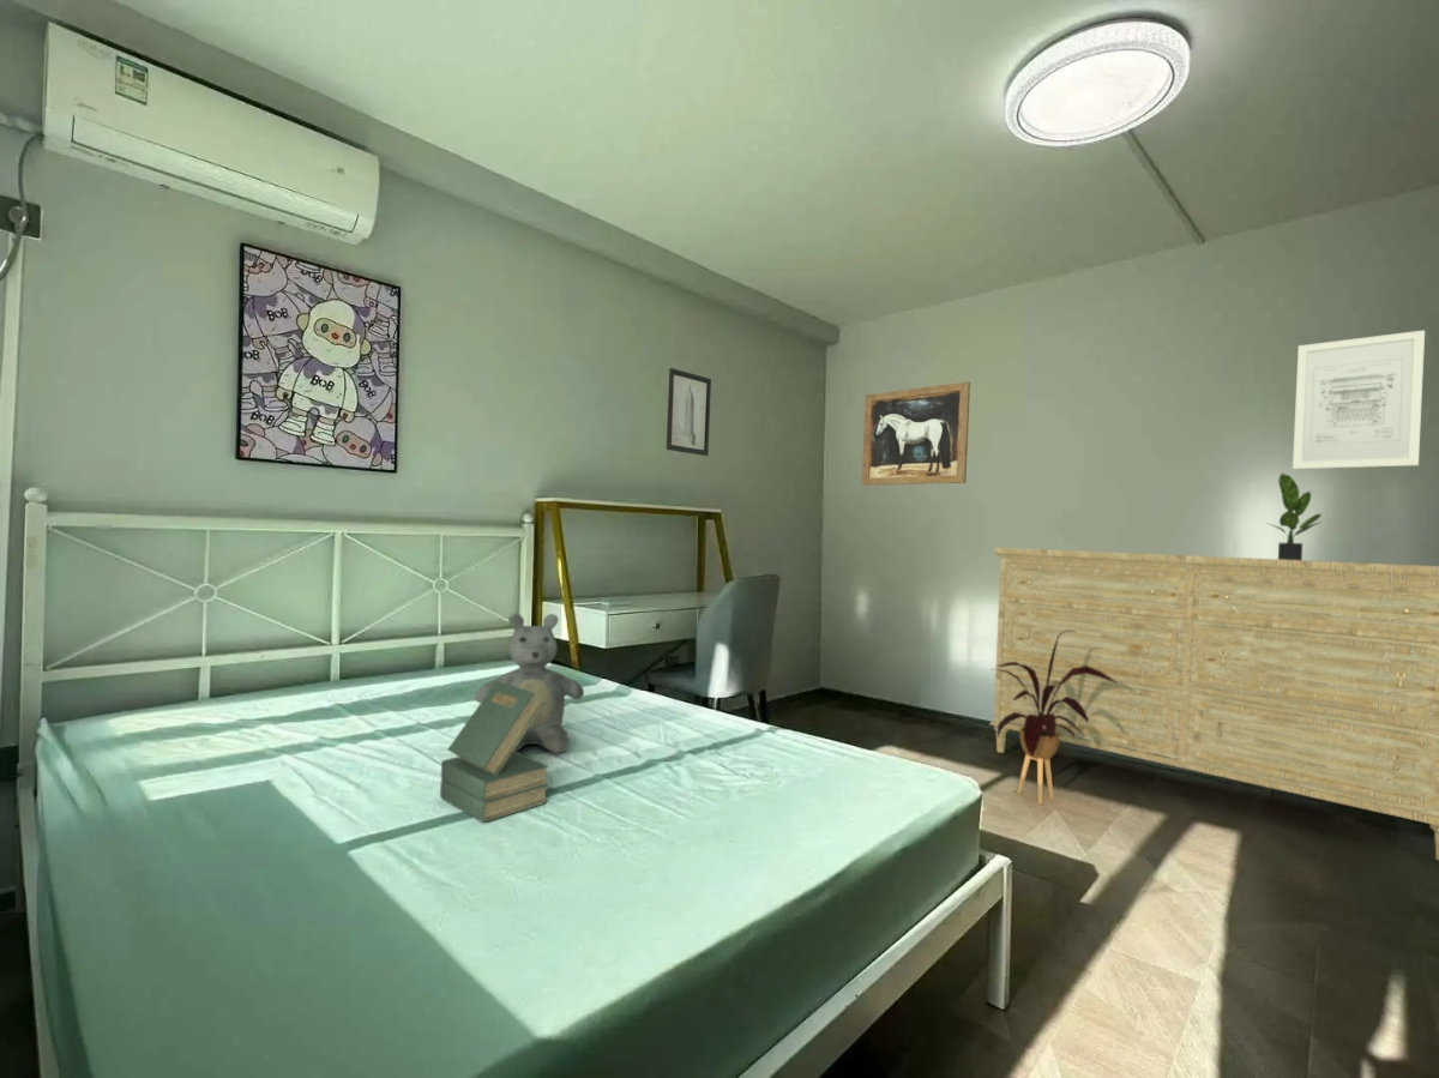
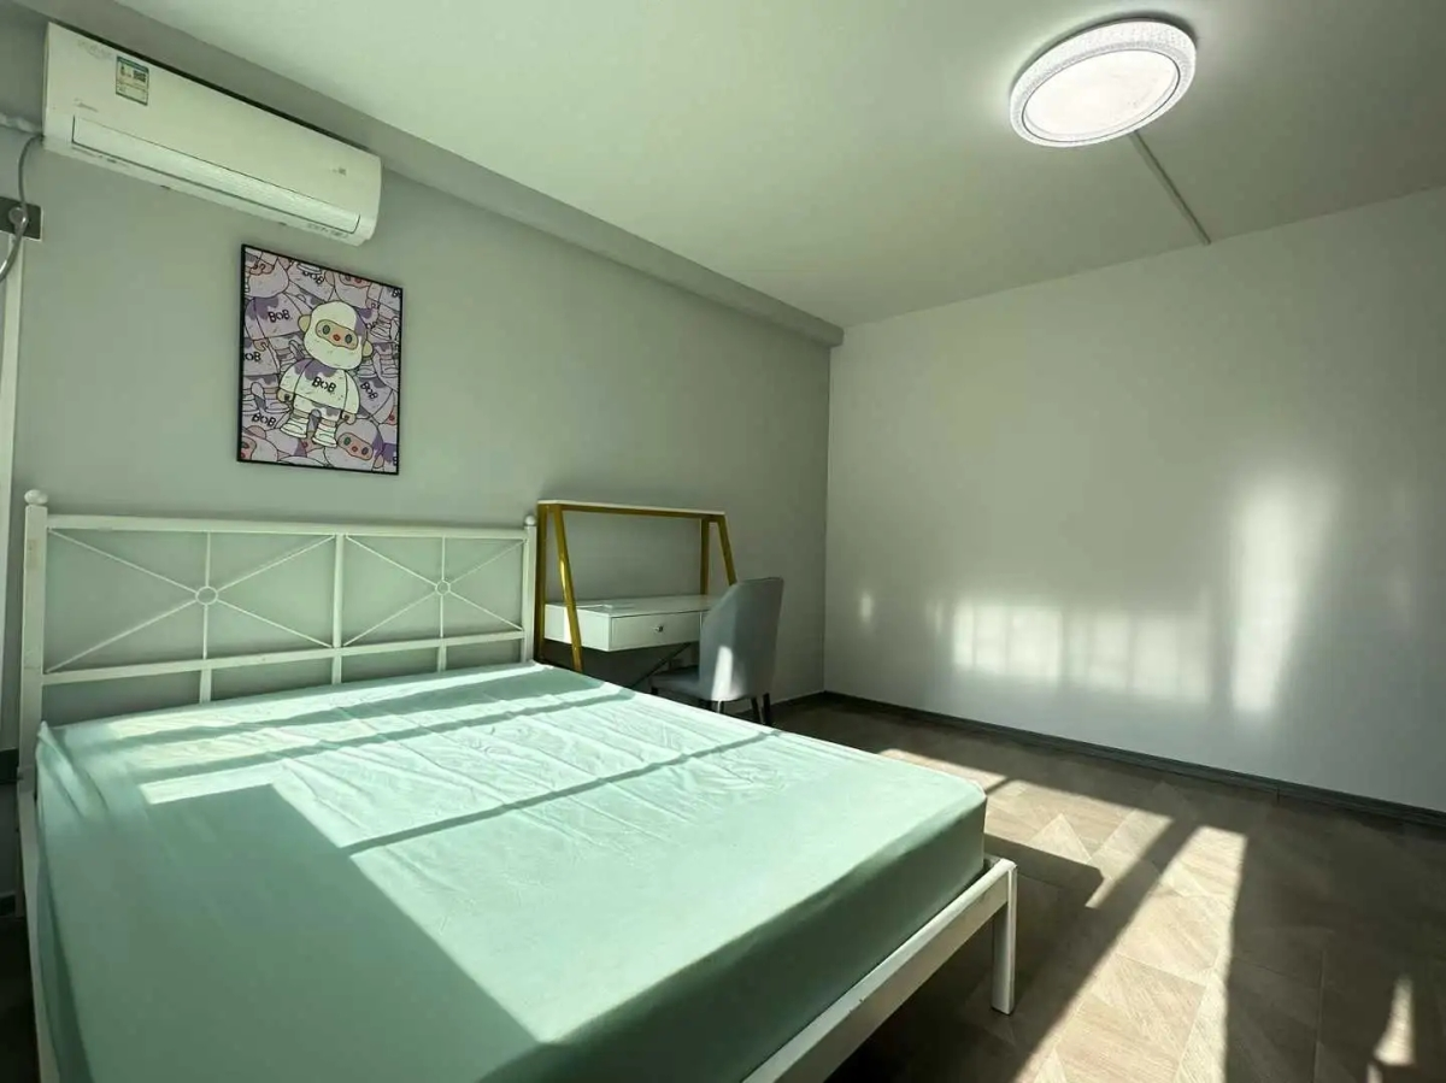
- potted plant [1266,472,1324,560]
- book [439,681,549,824]
- wall art [861,380,971,487]
- dresser [988,547,1439,861]
- wall art [1292,329,1426,470]
- wall art [666,367,712,457]
- teddy bear [474,613,585,754]
- house plant [992,630,1116,807]
